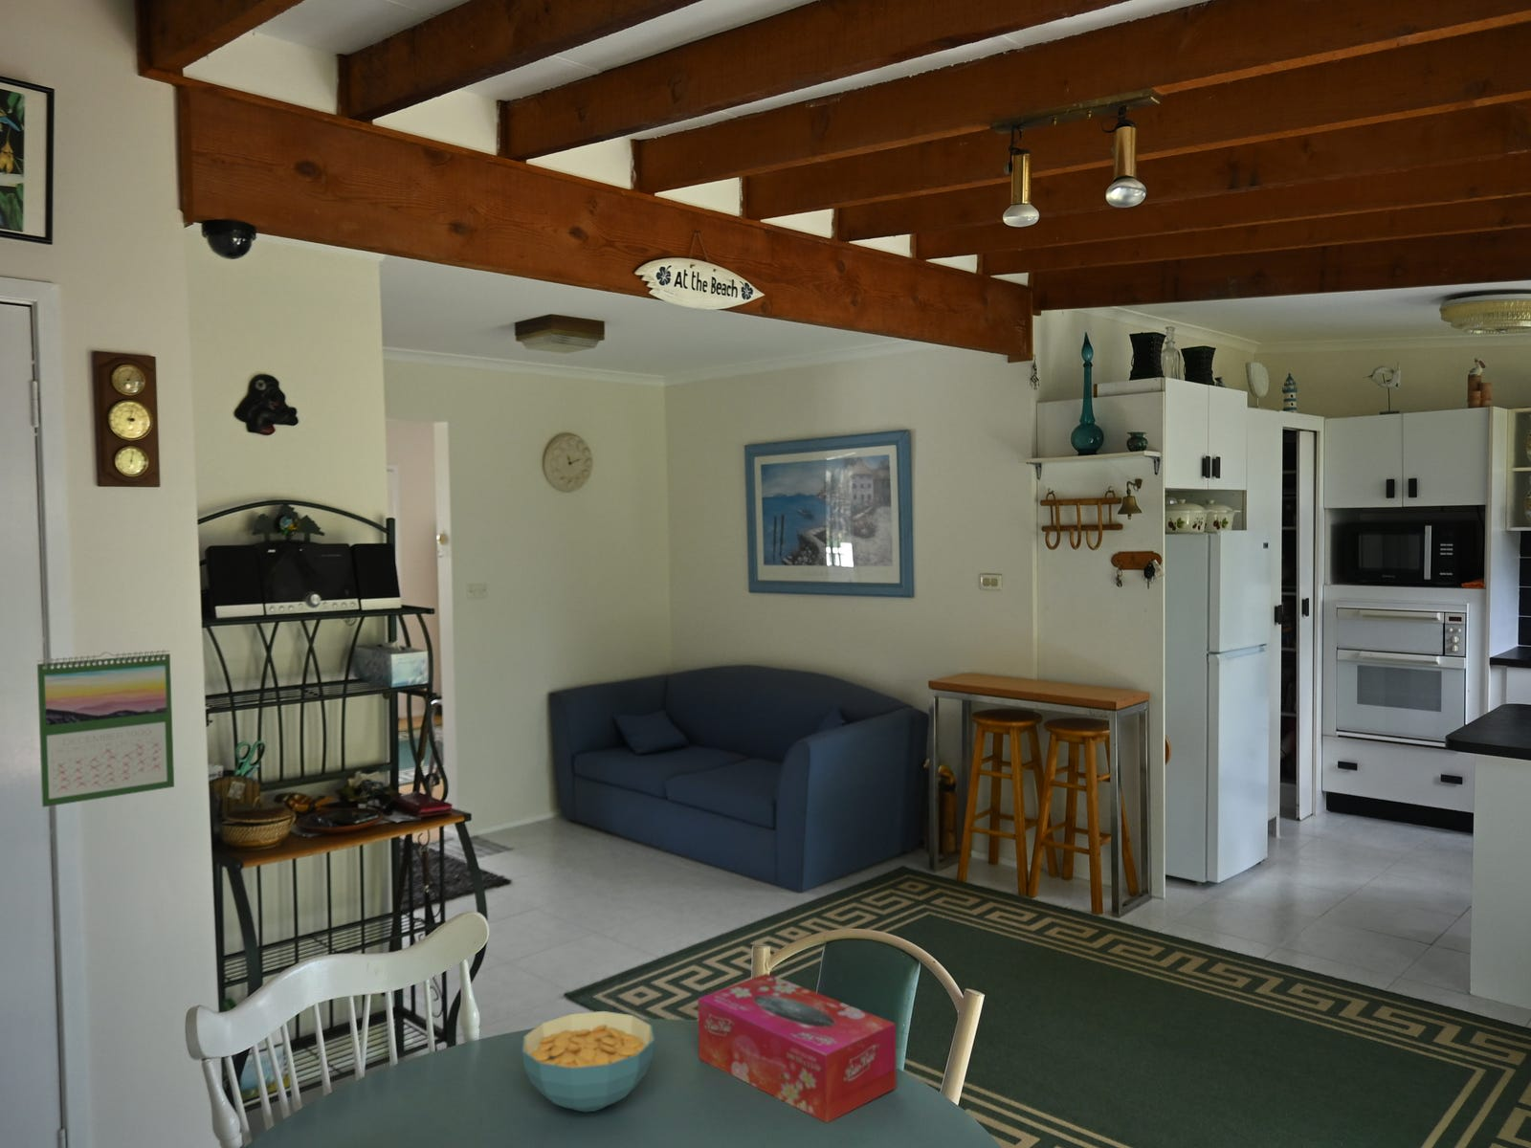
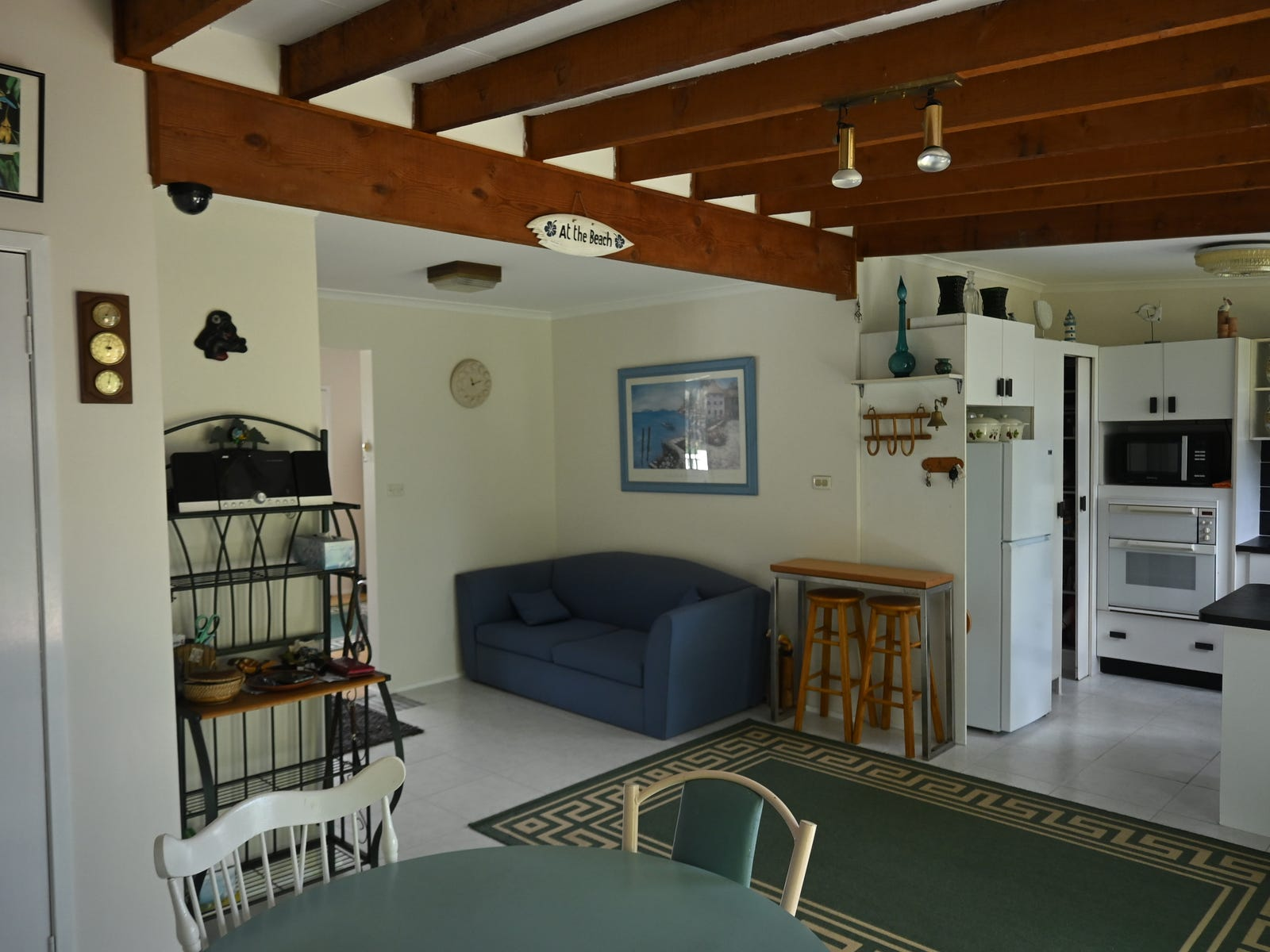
- cereal bowl [522,1011,656,1113]
- tissue box [697,973,898,1124]
- calendar [36,649,175,808]
